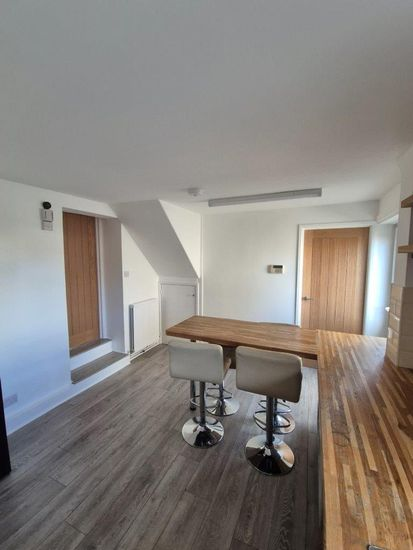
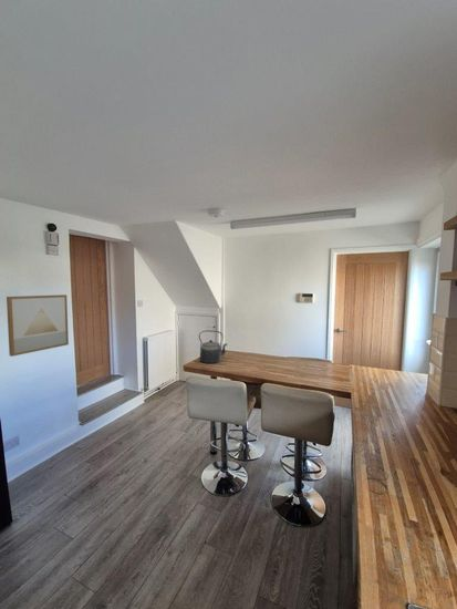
+ wall art [6,293,70,358]
+ kettle [198,329,228,364]
